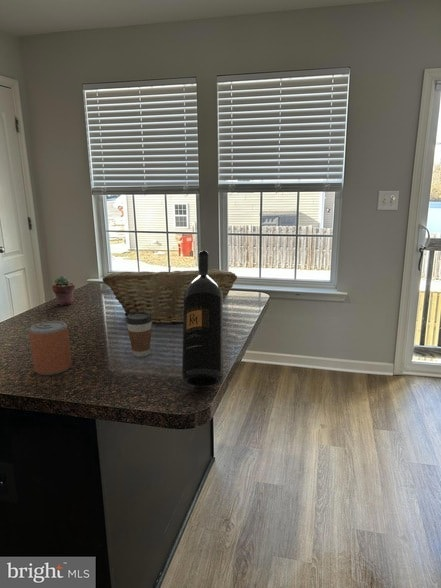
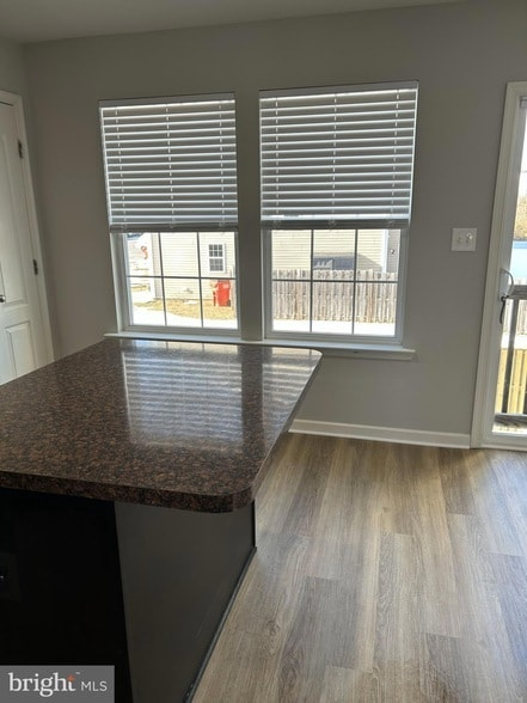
- potted succulent [51,276,76,306]
- fruit basket [102,265,238,326]
- wine bottle [181,250,224,387]
- coffee cup [125,312,153,358]
- beverage can [28,320,73,376]
